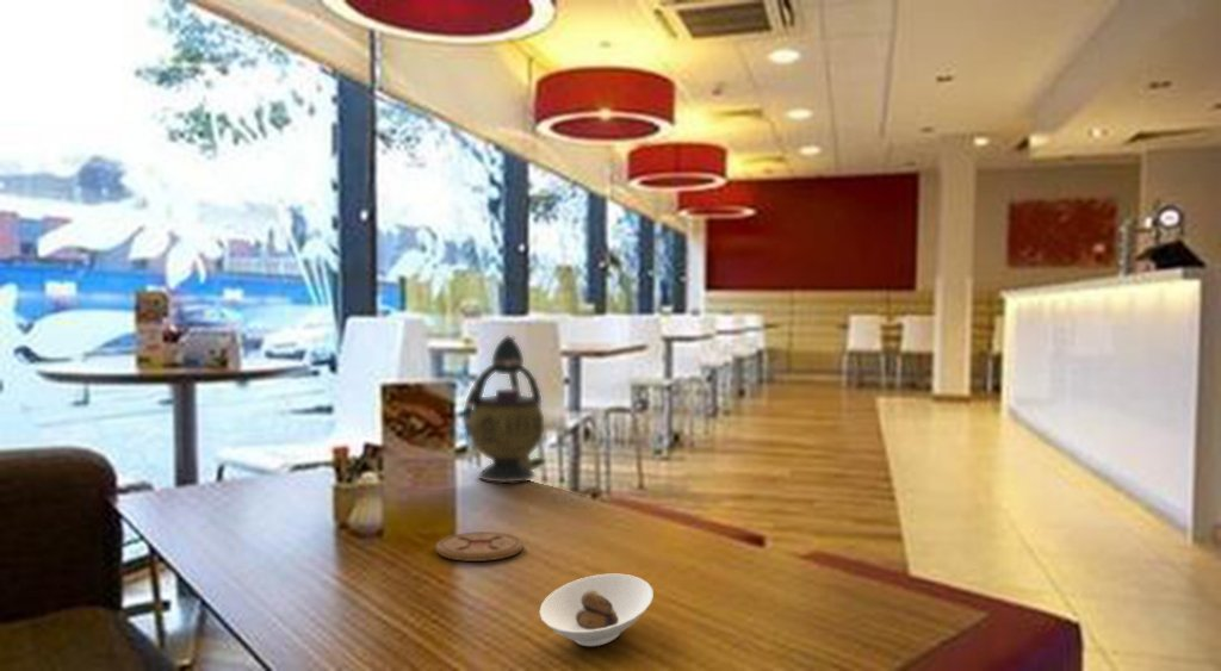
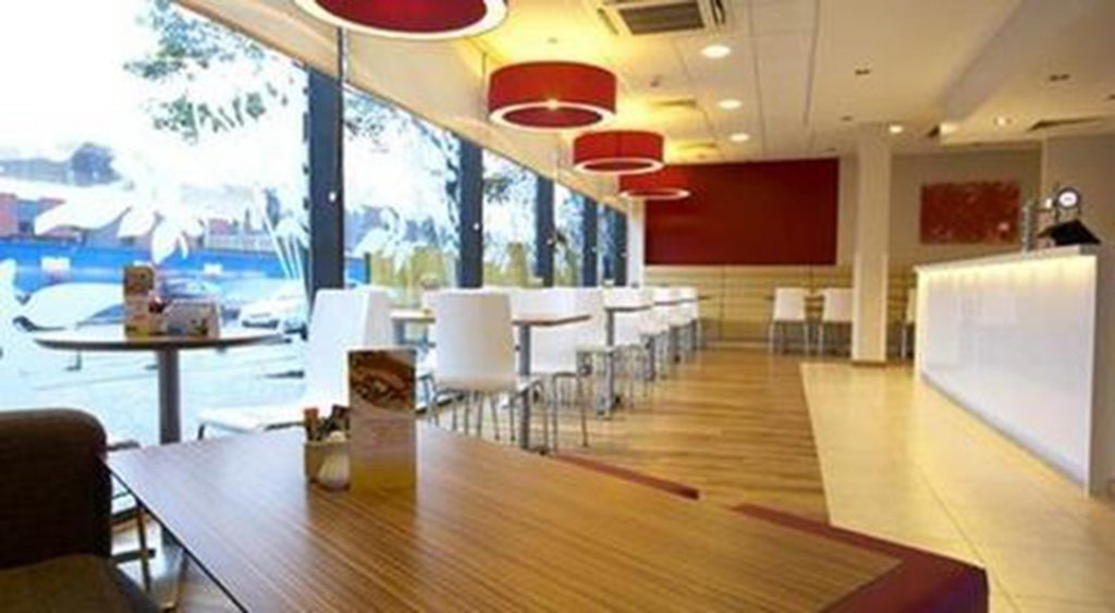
- saucer [539,573,655,647]
- coaster [435,530,525,563]
- teapot [463,334,546,484]
